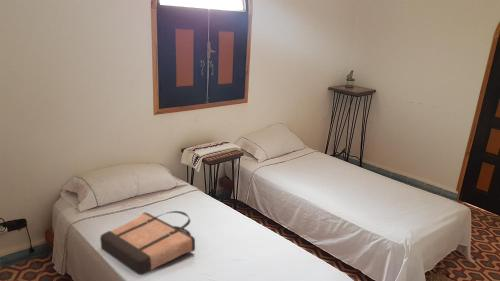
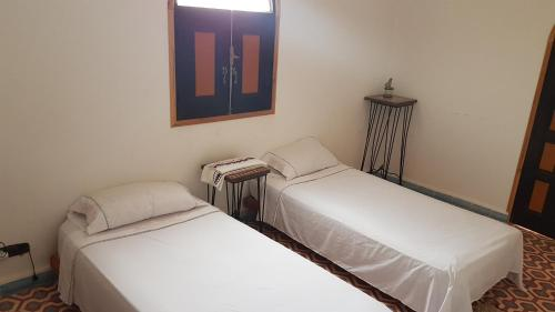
- shopping bag [99,210,196,276]
